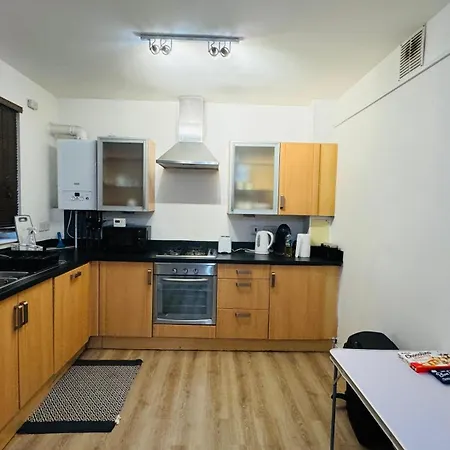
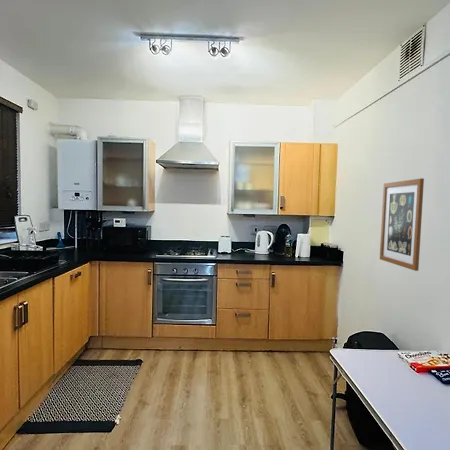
+ wall art [379,177,425,272]
